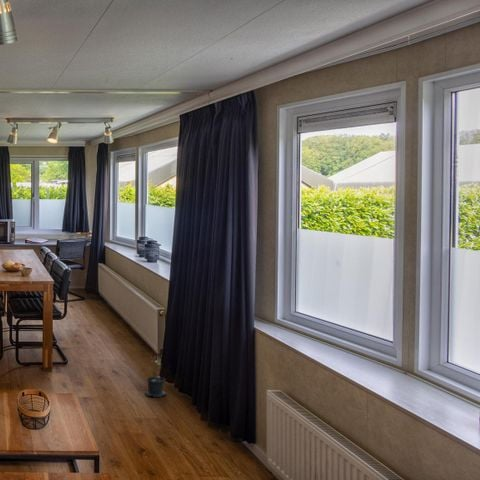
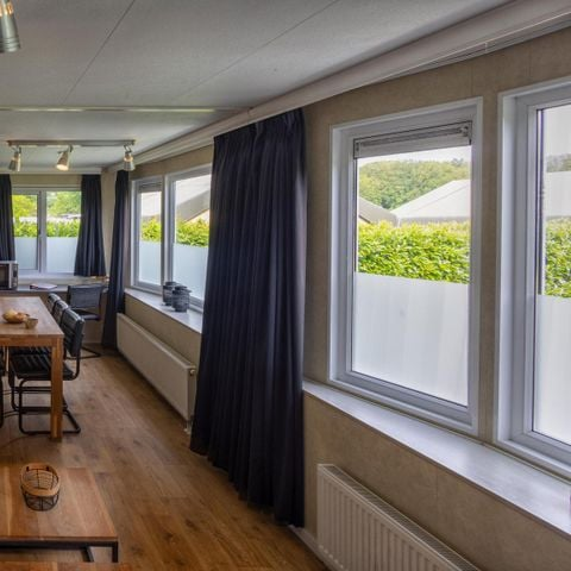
- potted plant [144,356,167,398]
